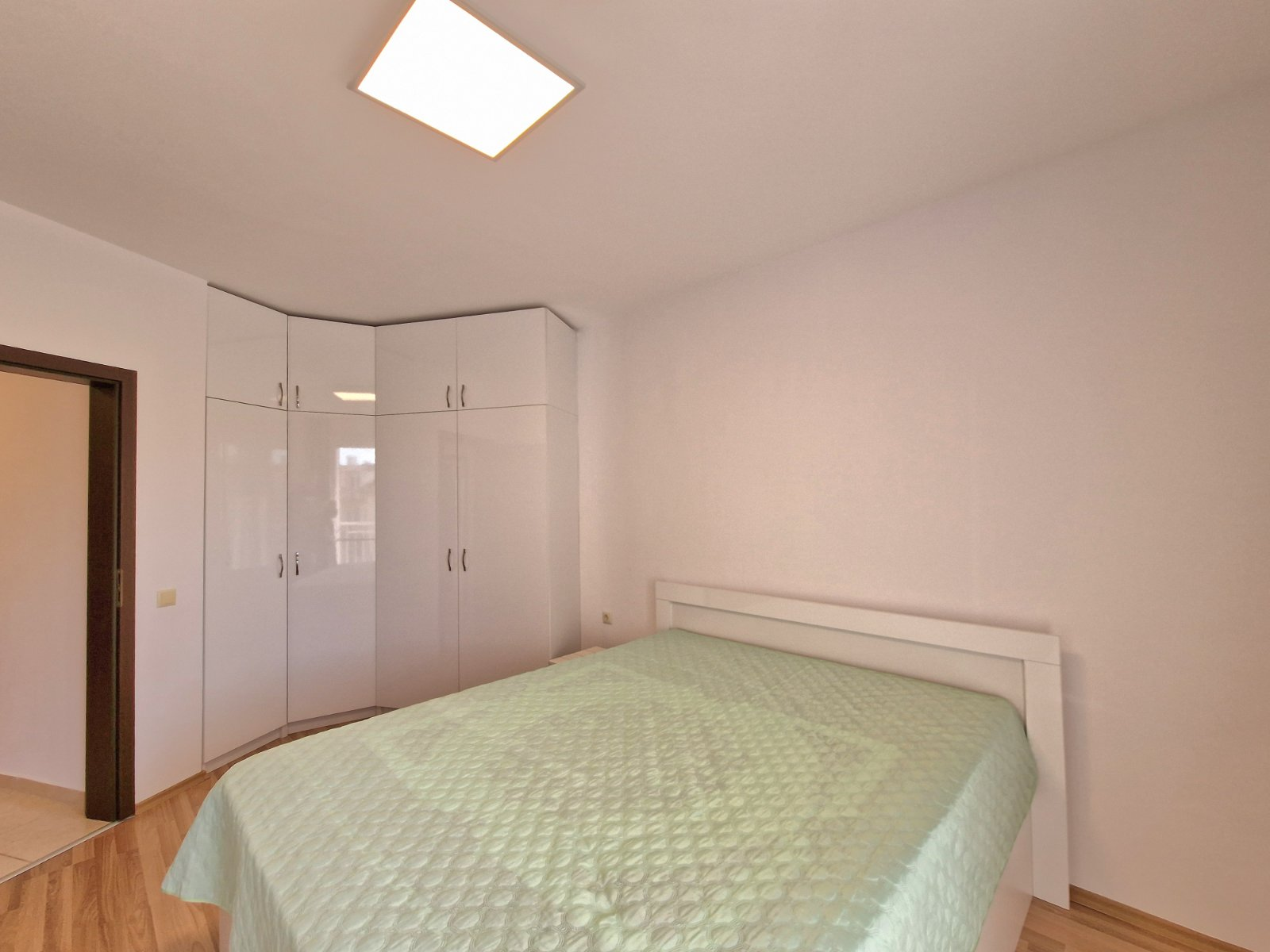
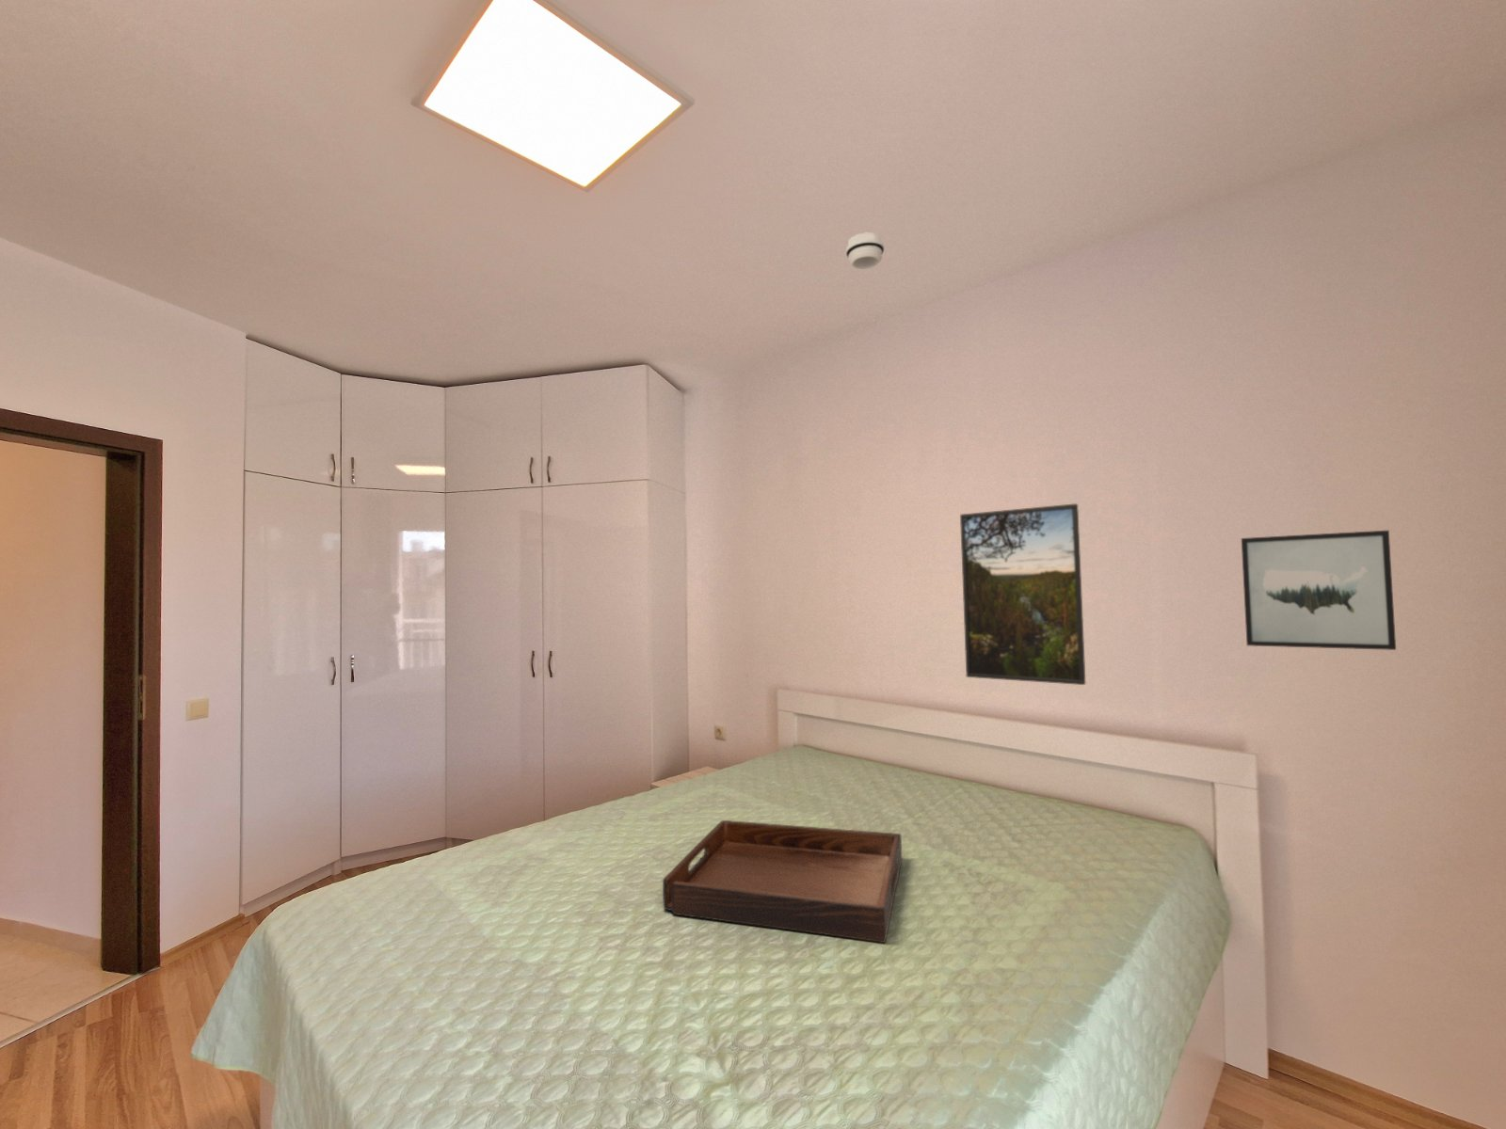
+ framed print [959,503,1086,685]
+ serving tray [662,819,902,944]
+ smoke detector [845,231,885,270]
+ wall art [1240,530,1397,651]
